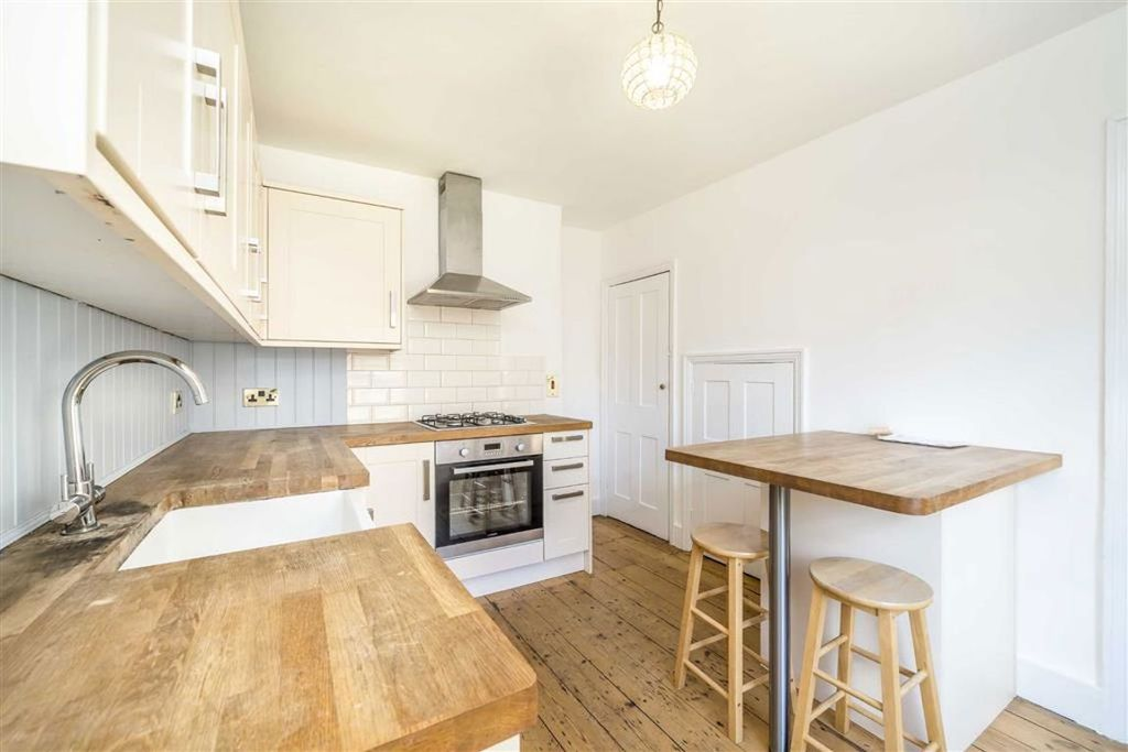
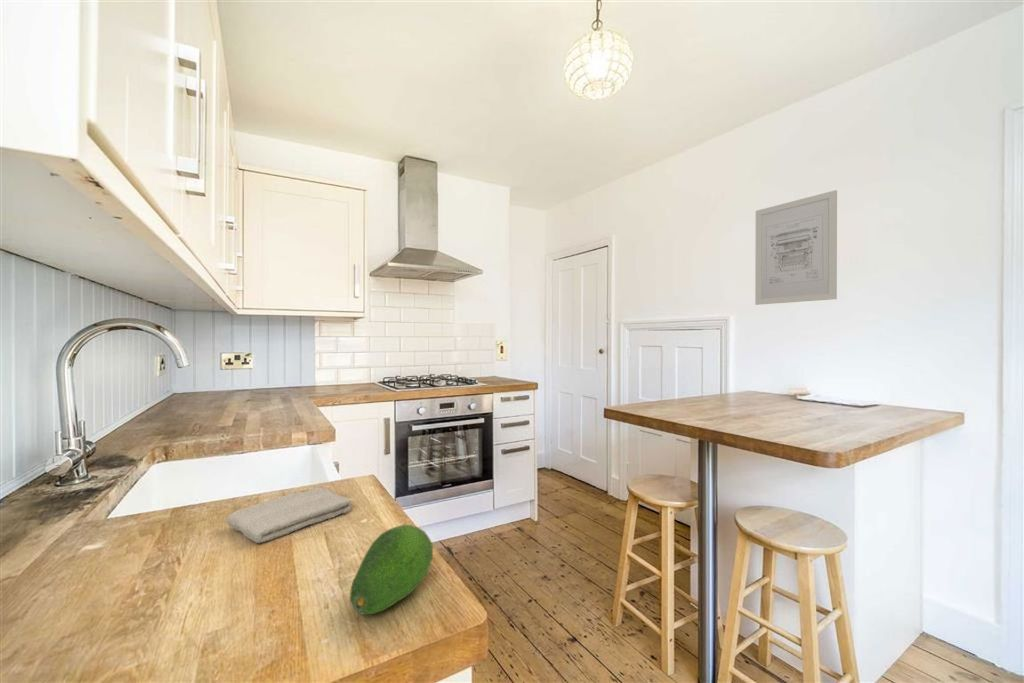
+ wall art [754,189,838,306]
+ washcloth [225,487,352,544]
+ fruit [349,524,434,615]
